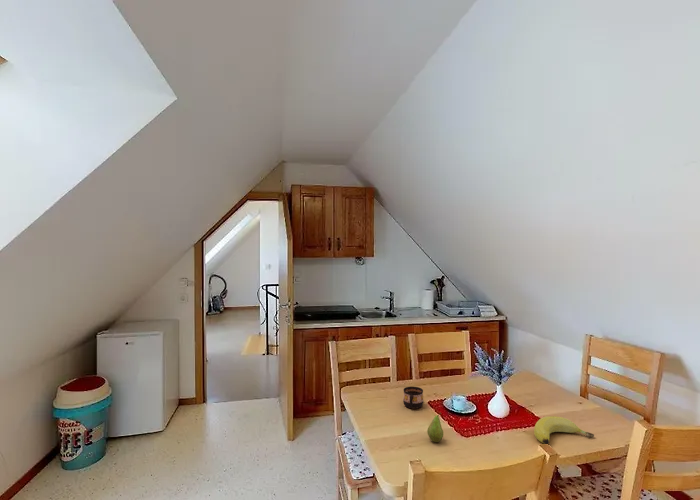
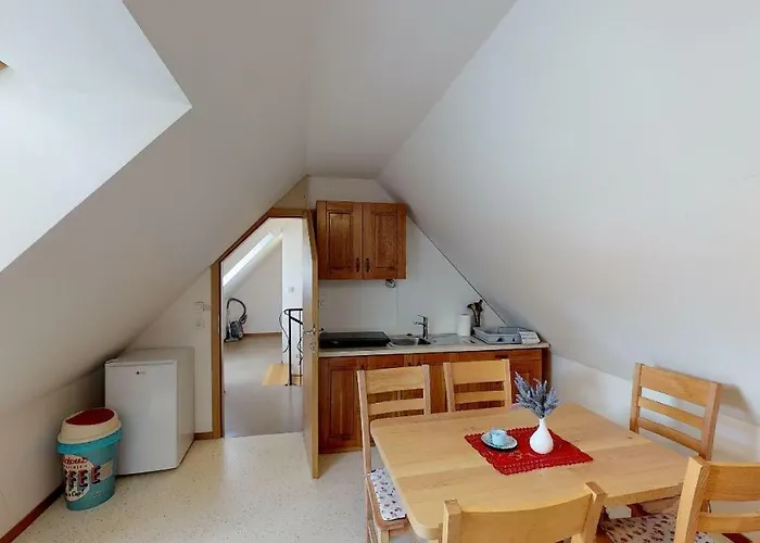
- banana [533,415,595,445]
- fruit [426,412,444,443]
- cup [402,386,424,409]
